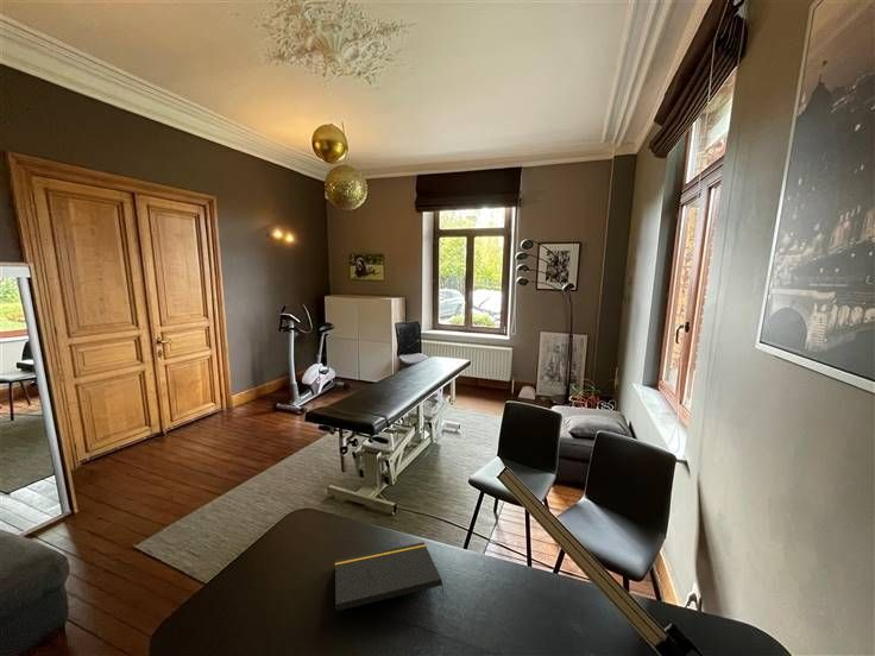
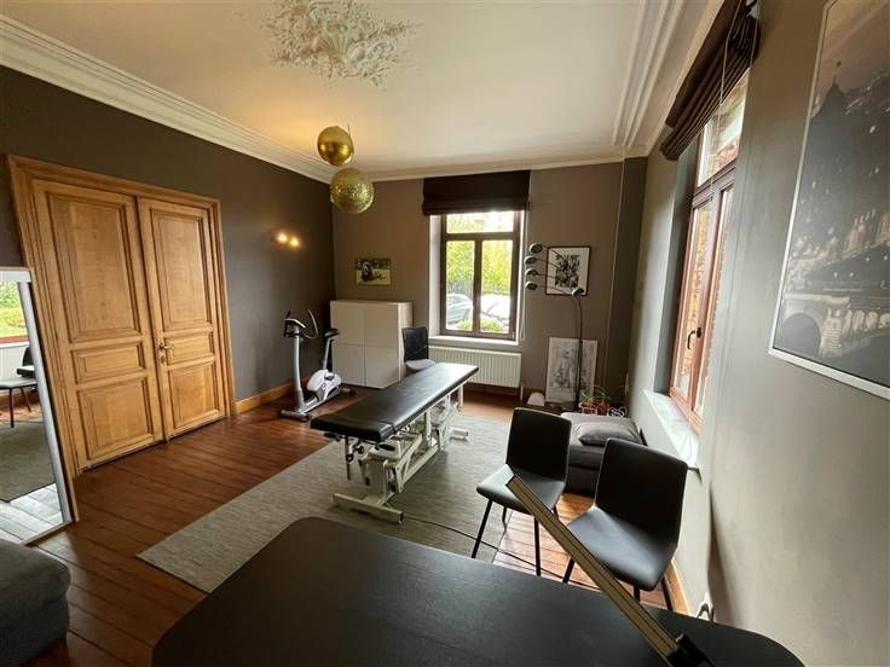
- notepad [334,541,446,612]
